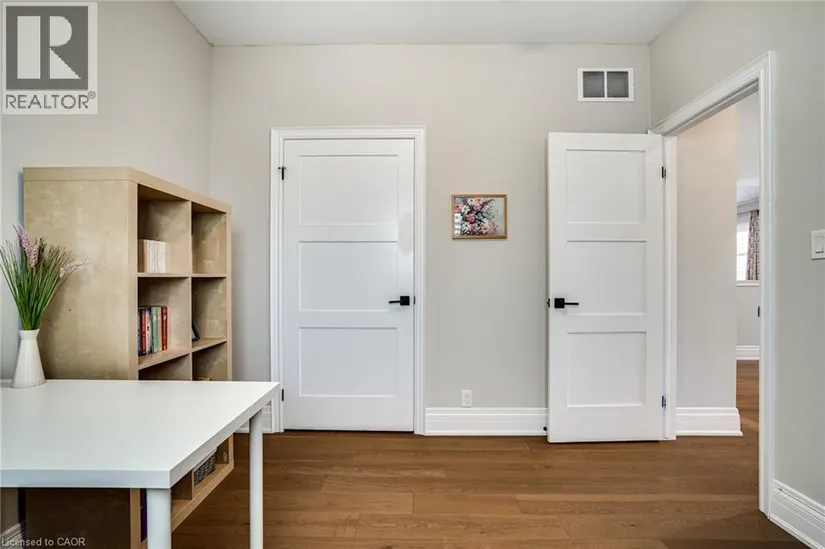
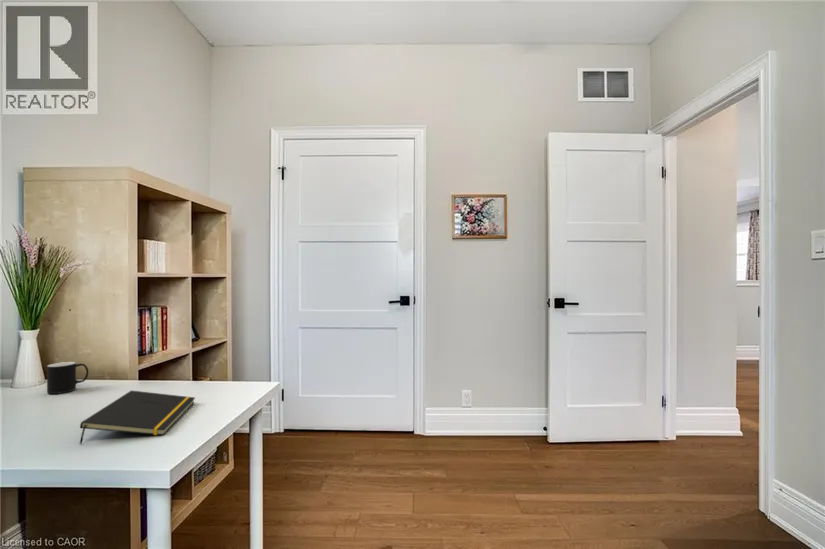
+ cup [46,361,89,395]
+ notepad [79,389,196,445]
